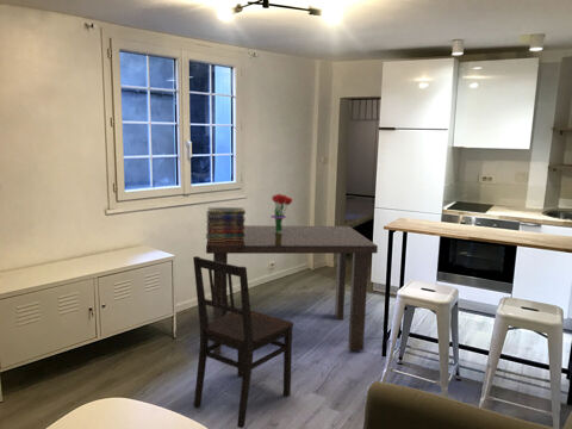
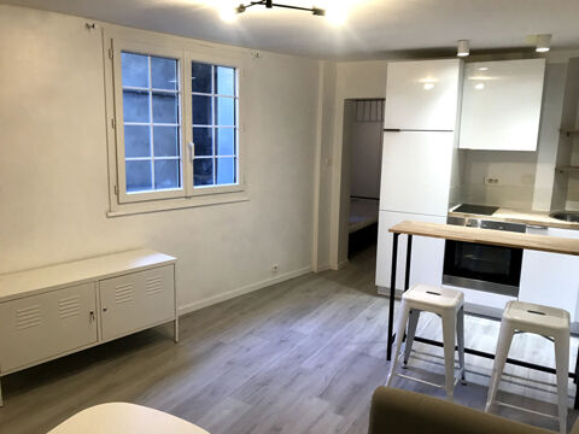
- book stack [205,206,247,242]
- dining chair [192,255,296,429]
- dining table [205,224,379,355]
- bouquet [269,193,294,232]
